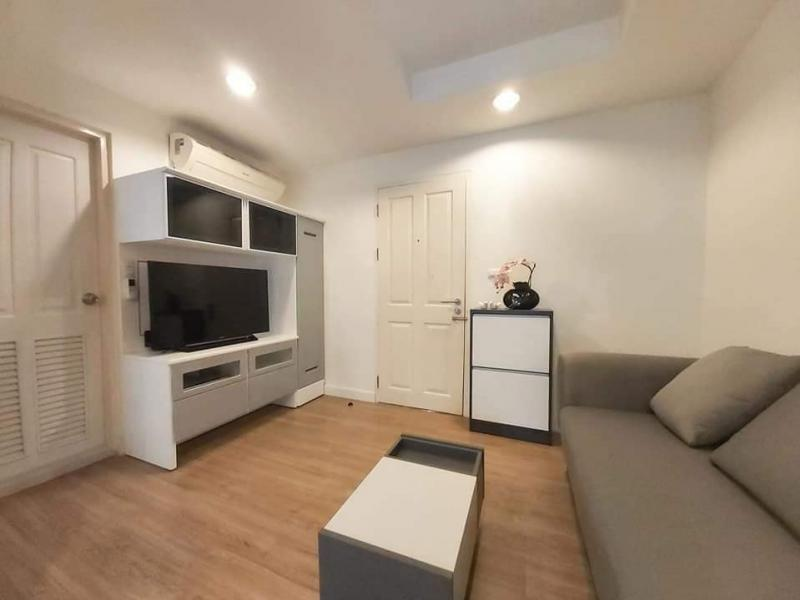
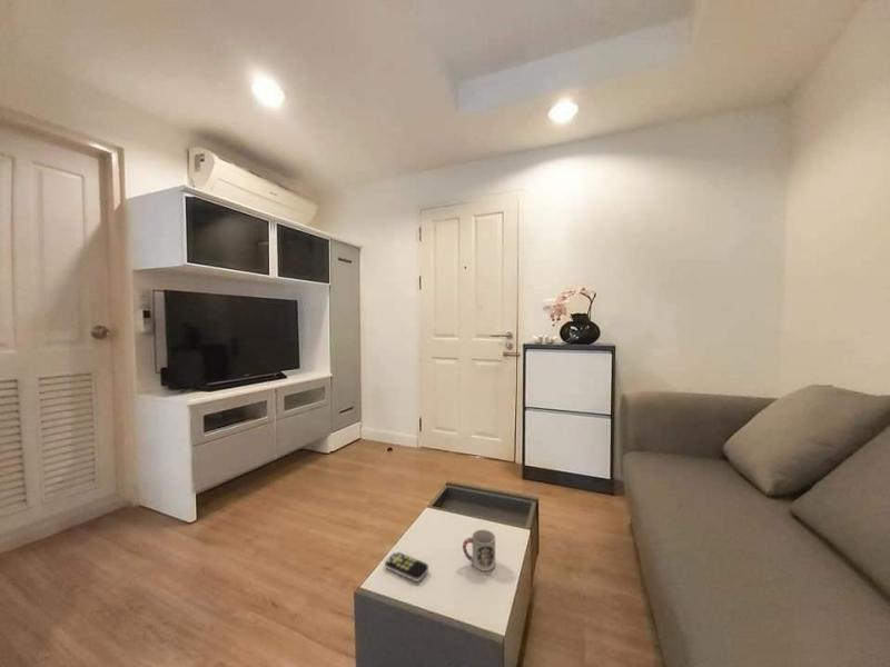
+ remote control [384,551,429,583]
+ cup [462,529,496,573]
